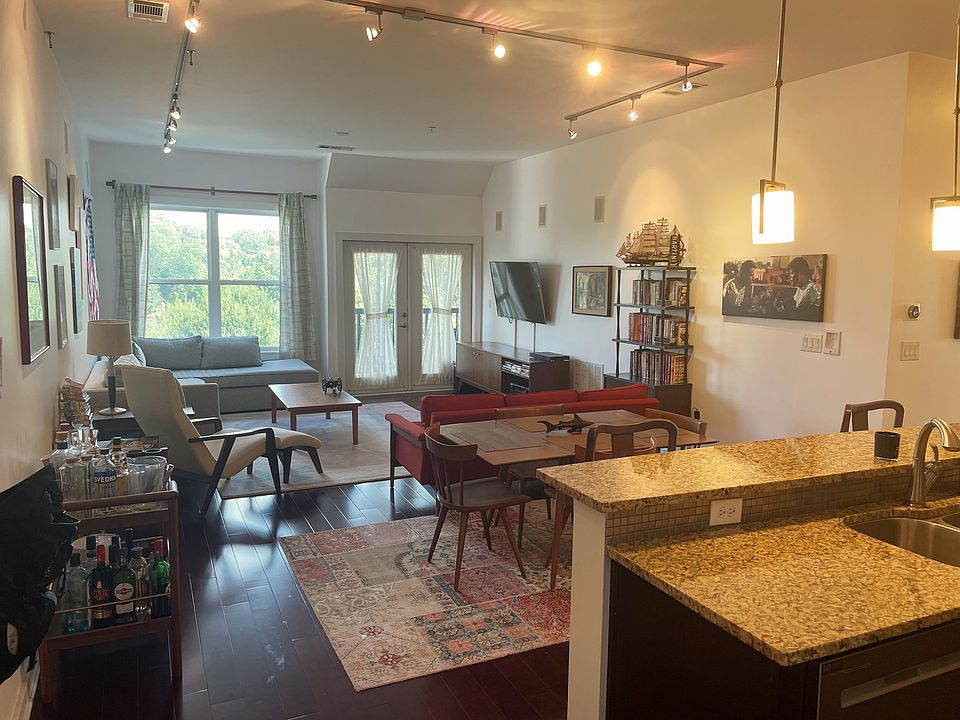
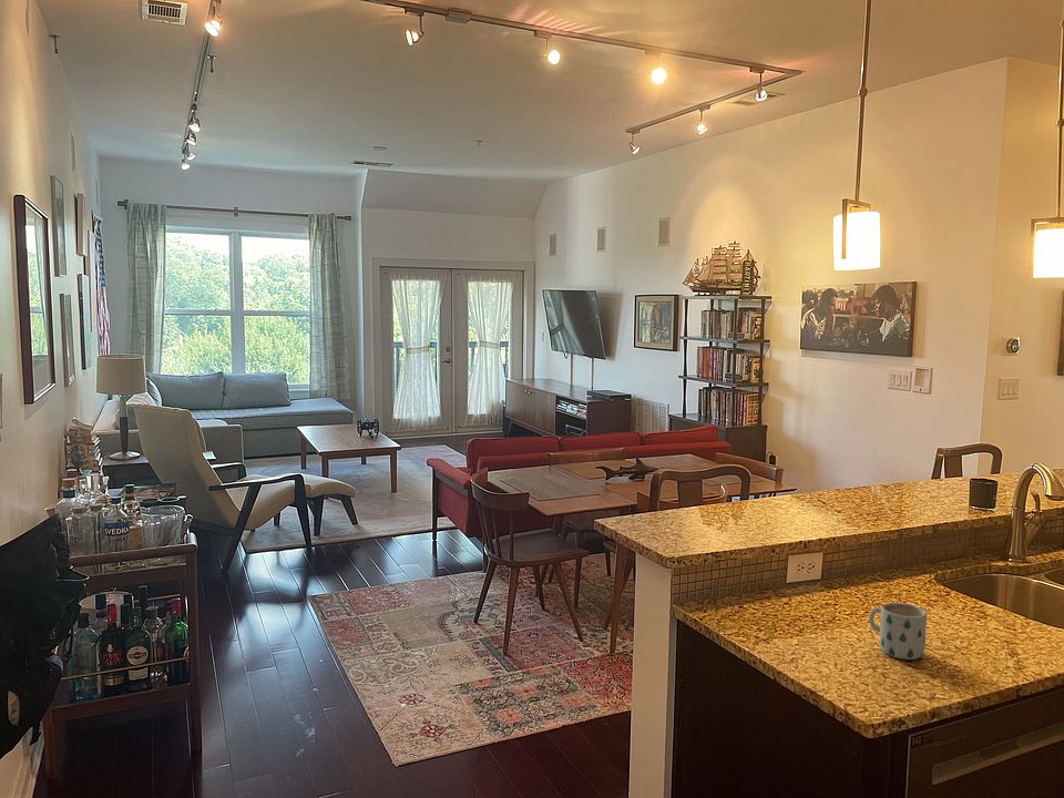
+ mug [868,602,928,661]
